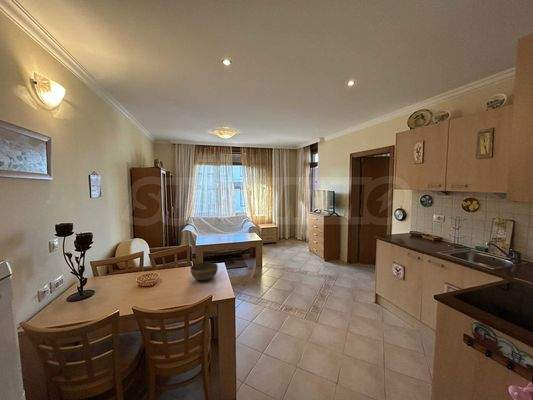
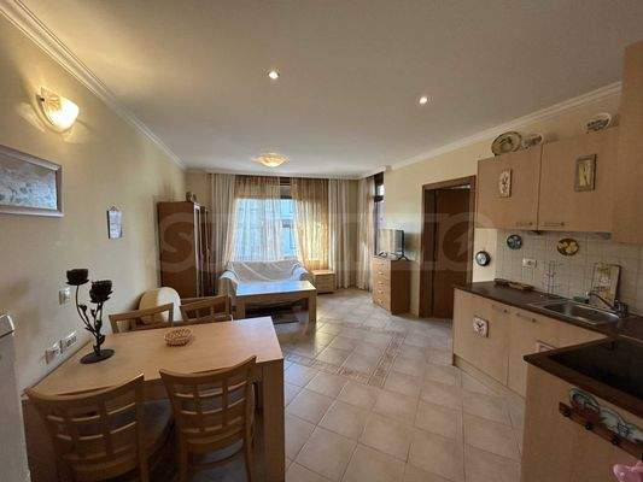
- bowl [190,262,219,281]
